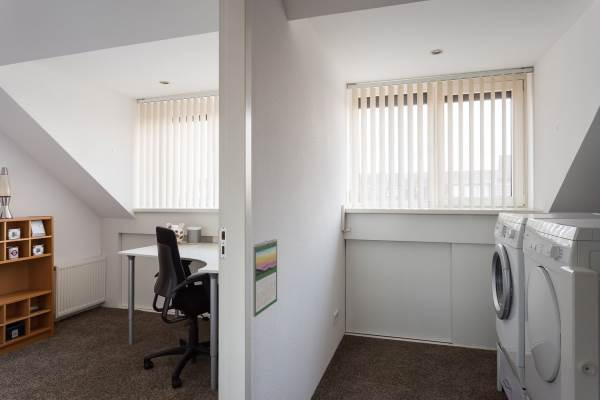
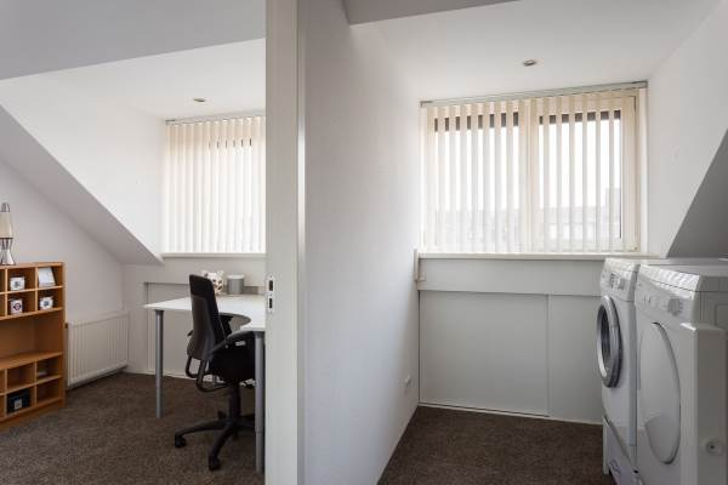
- calendar [252,238,278,318]
